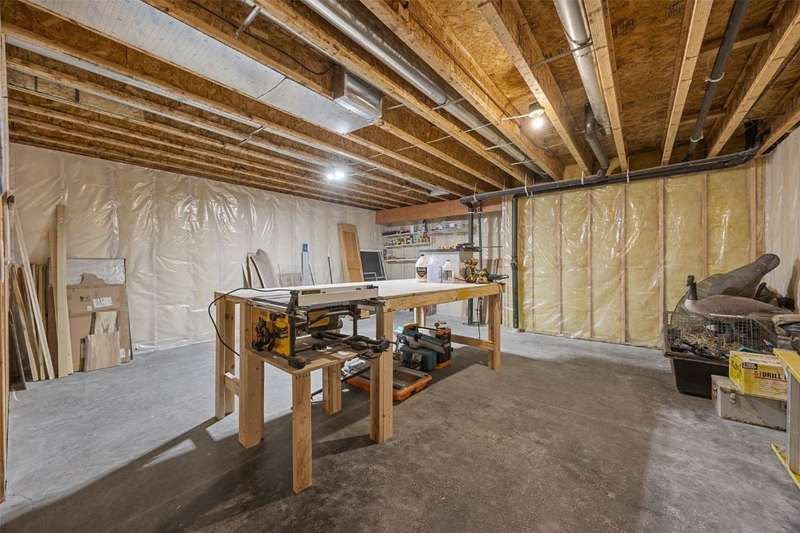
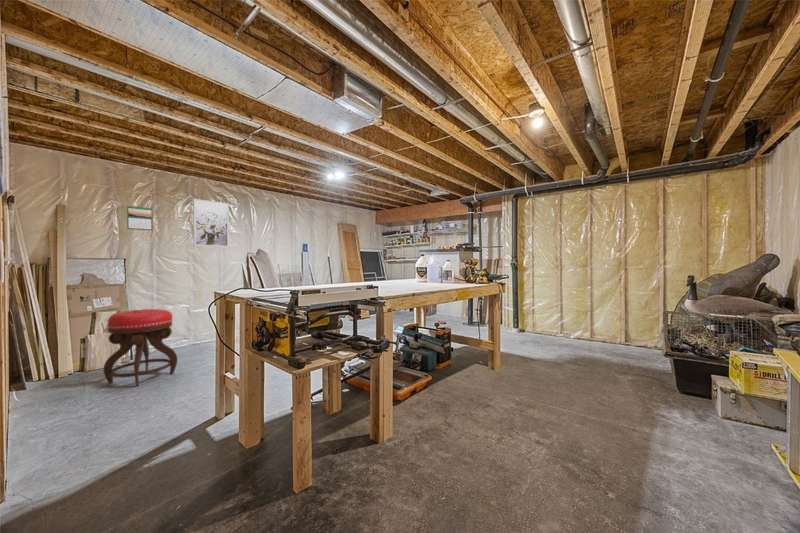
+ wall art [192,198,230,248]
+ stool [103,308,178,388]
+ calendar [126,204,154,232]
